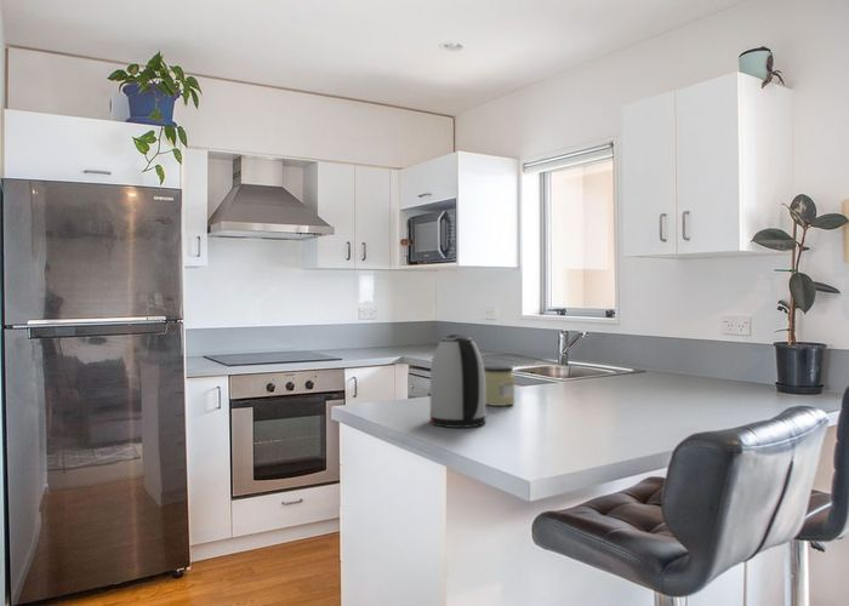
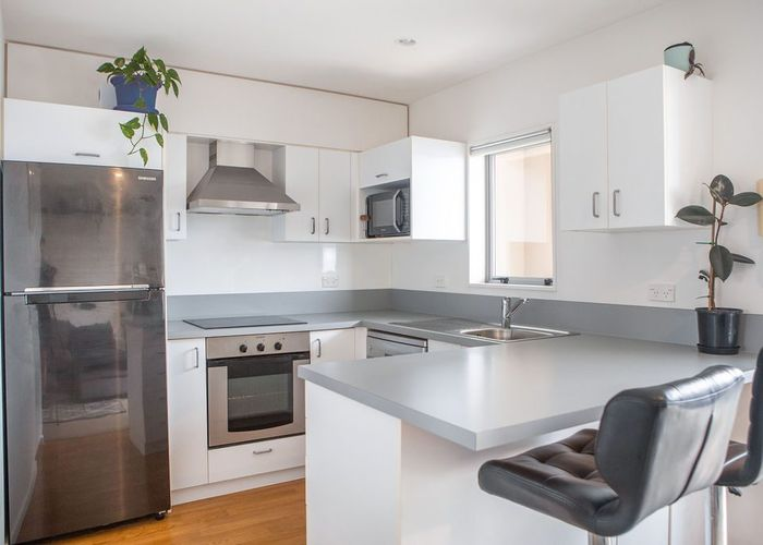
- kettle [428,333,488,429]
- jar [484,365,515,407]
